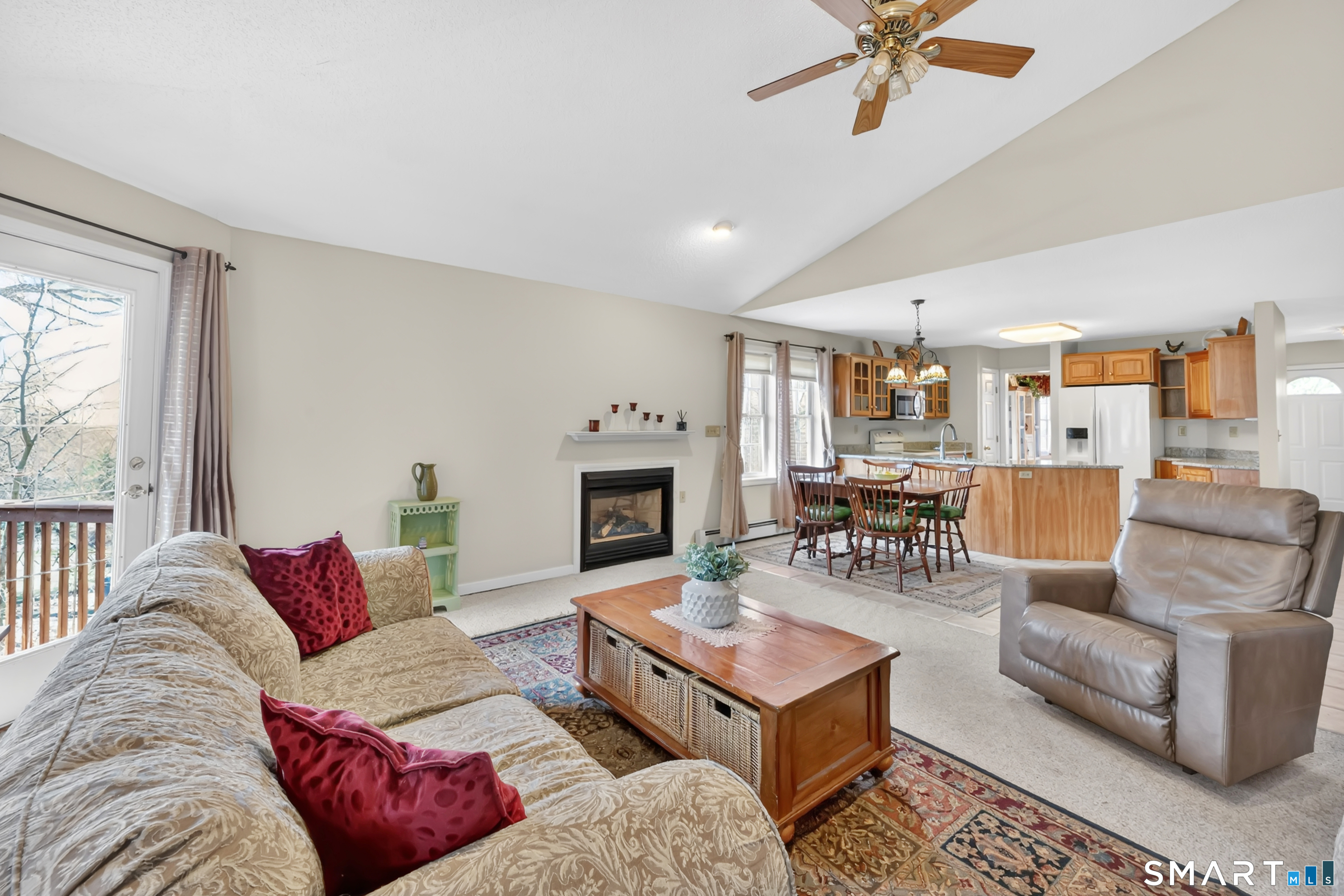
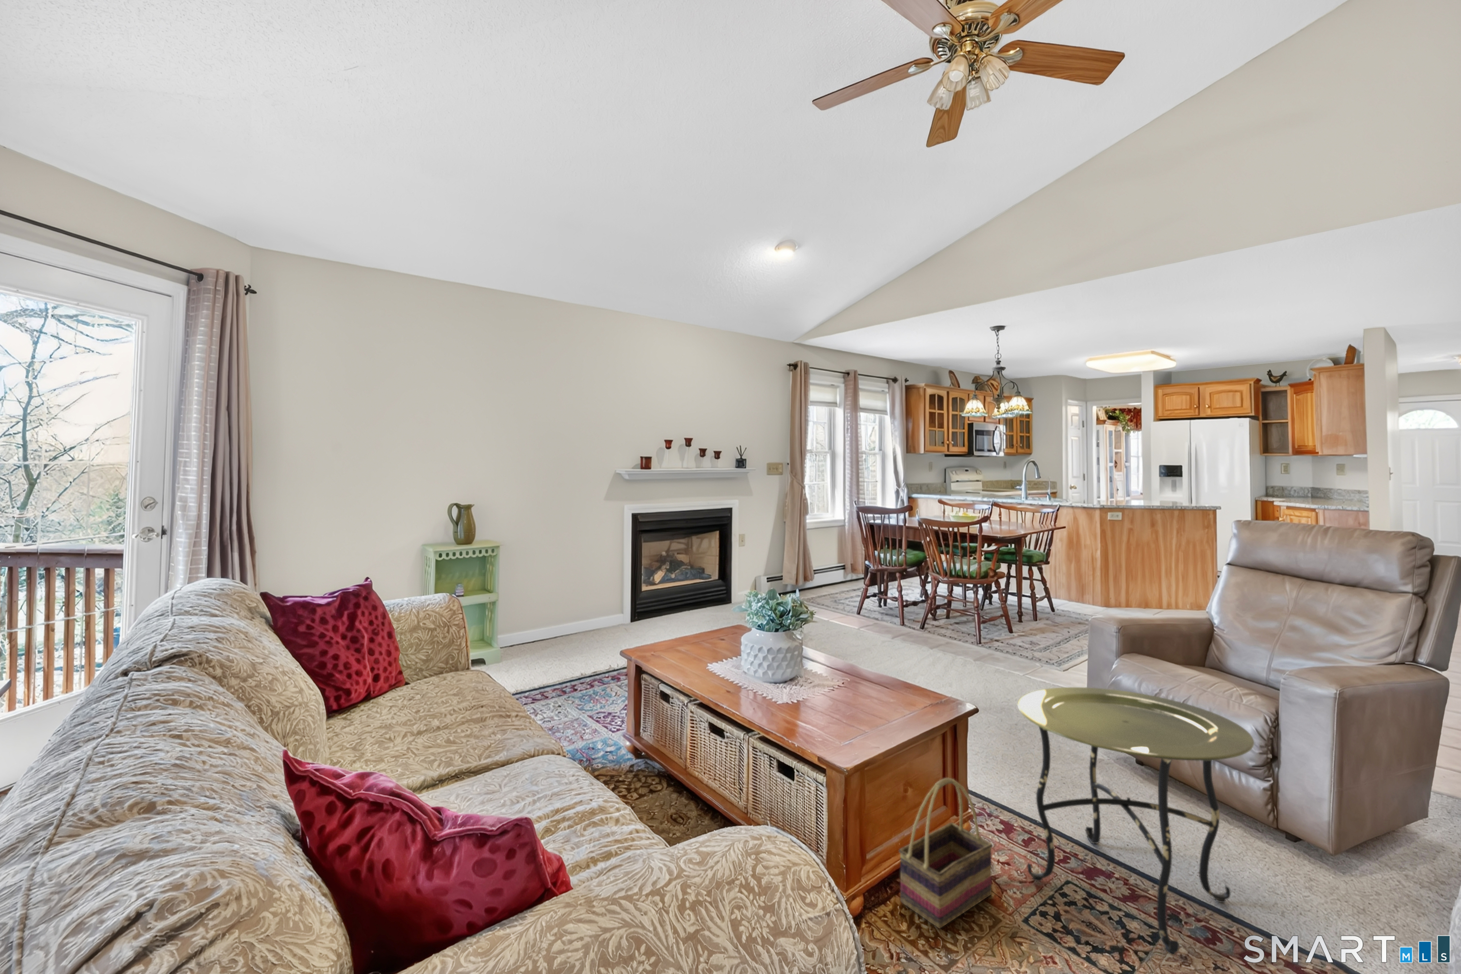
+ basket [898,777,994,928]
+ side table [1016,687,1254,956]
